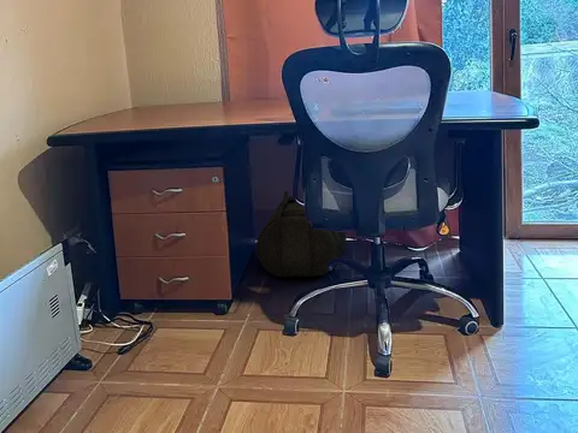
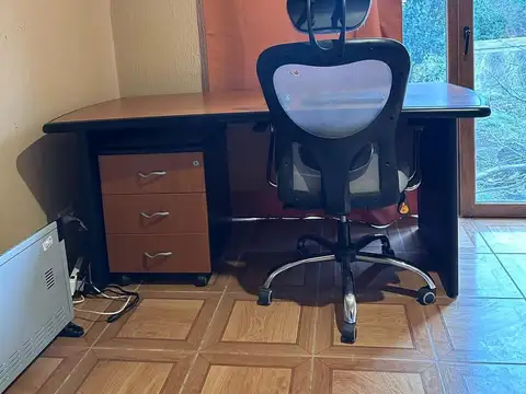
- backpack [255,190,348,278]
